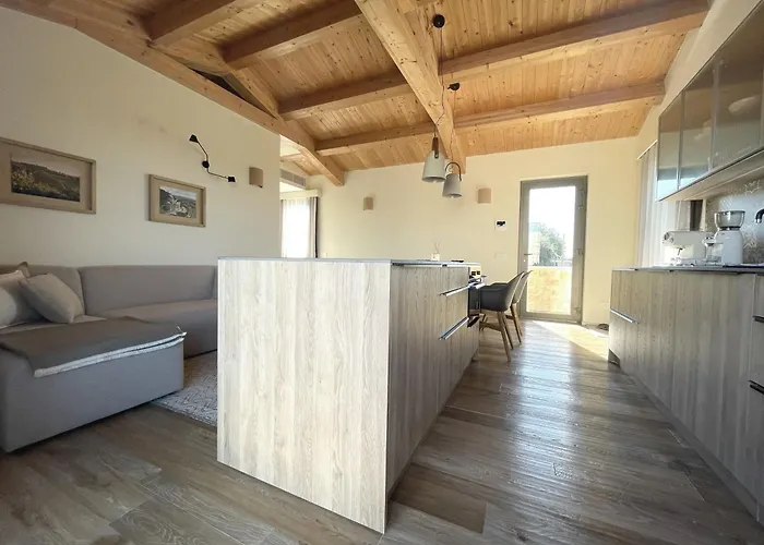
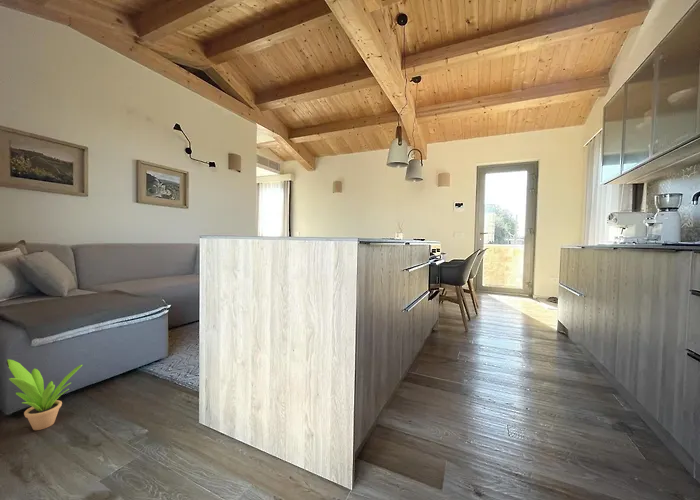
+ potted plant [6,358,83,431]
